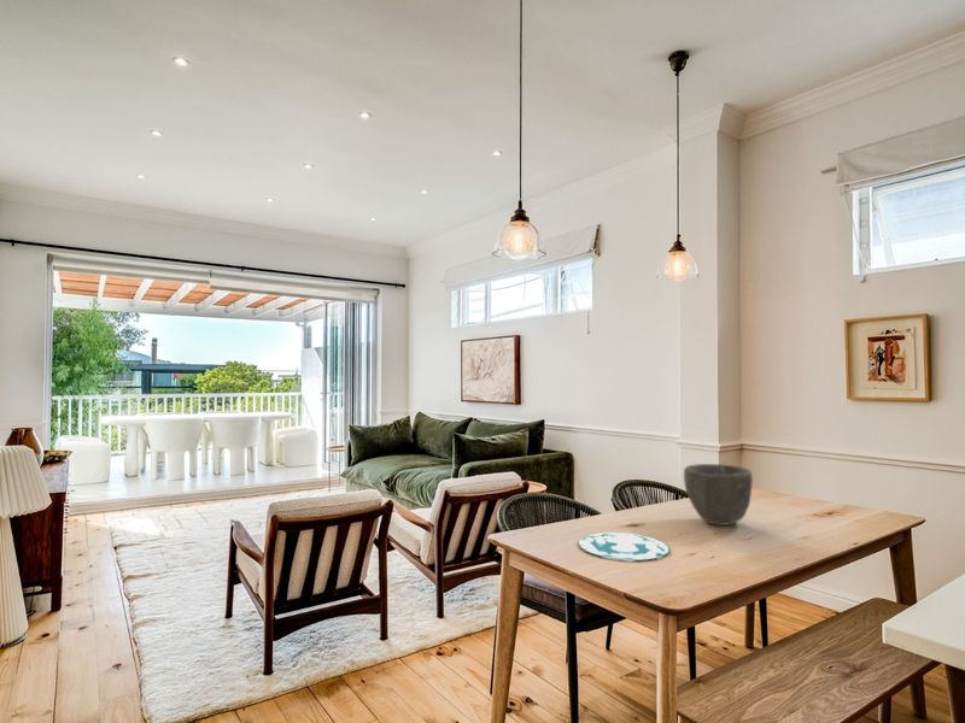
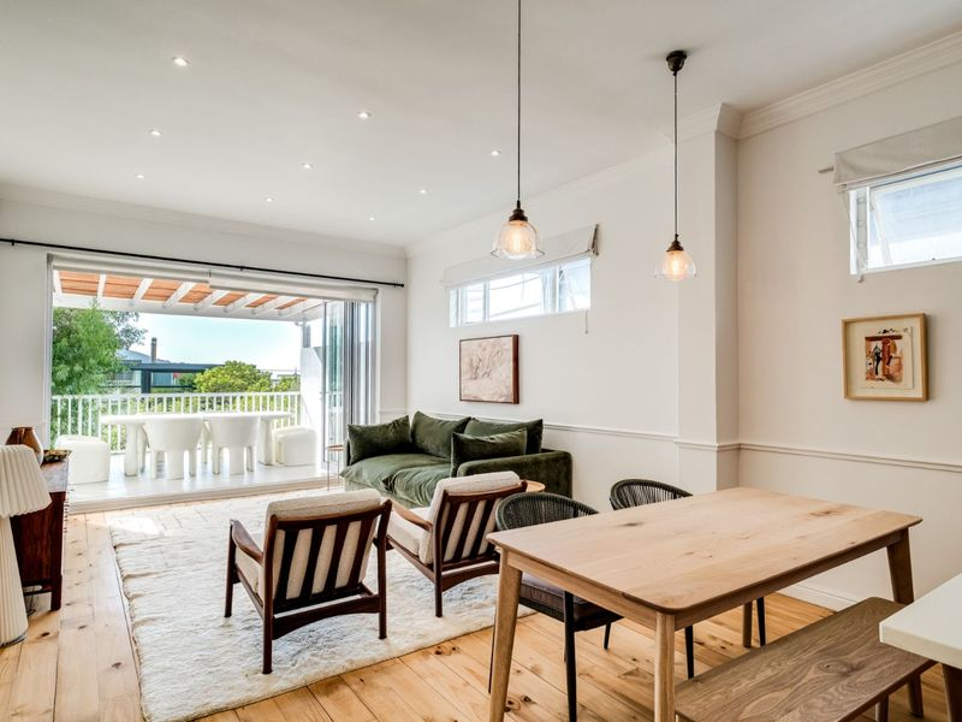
- plate [577,531,671,562]
- bowl [683,463,754,527]
